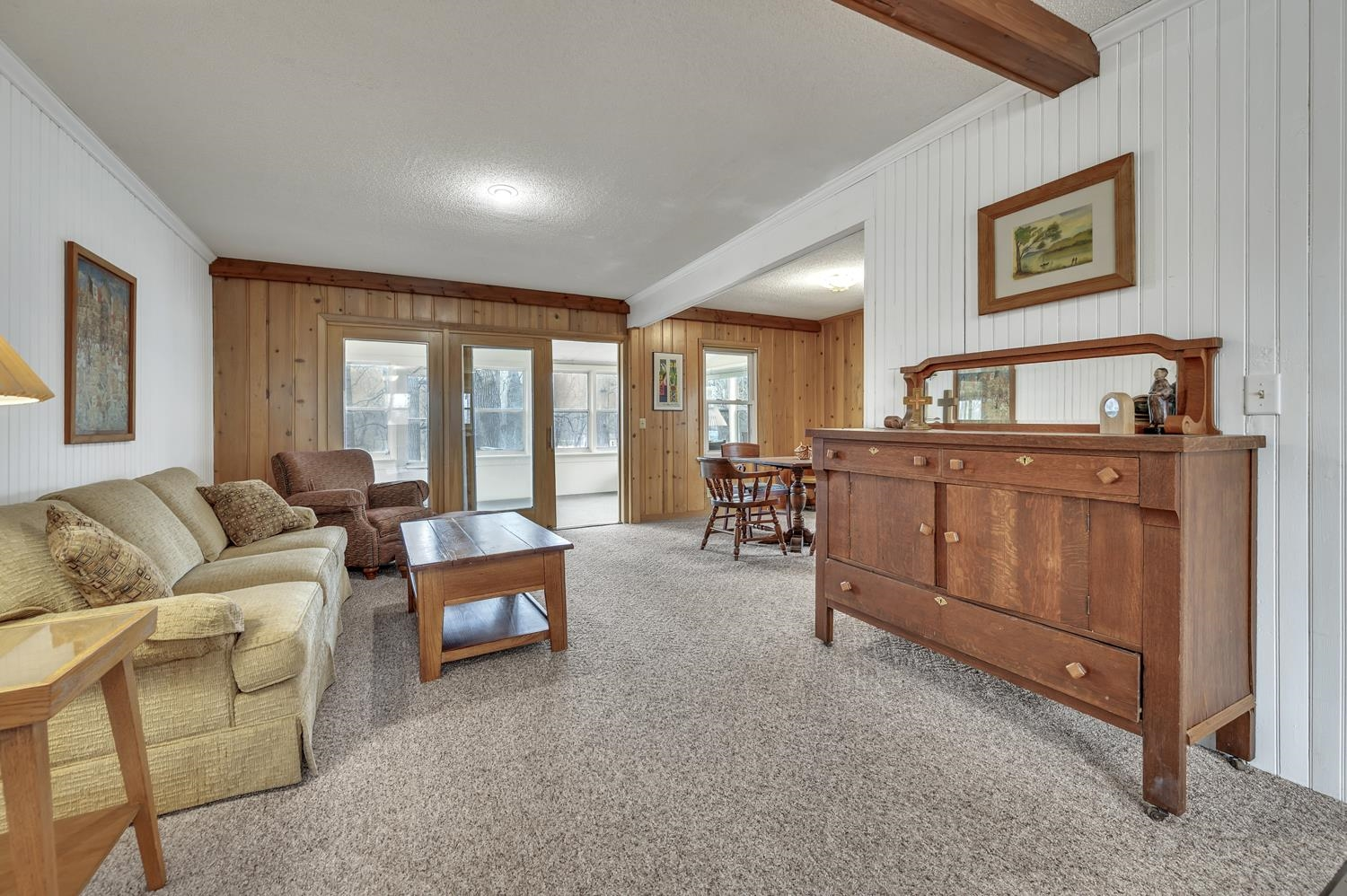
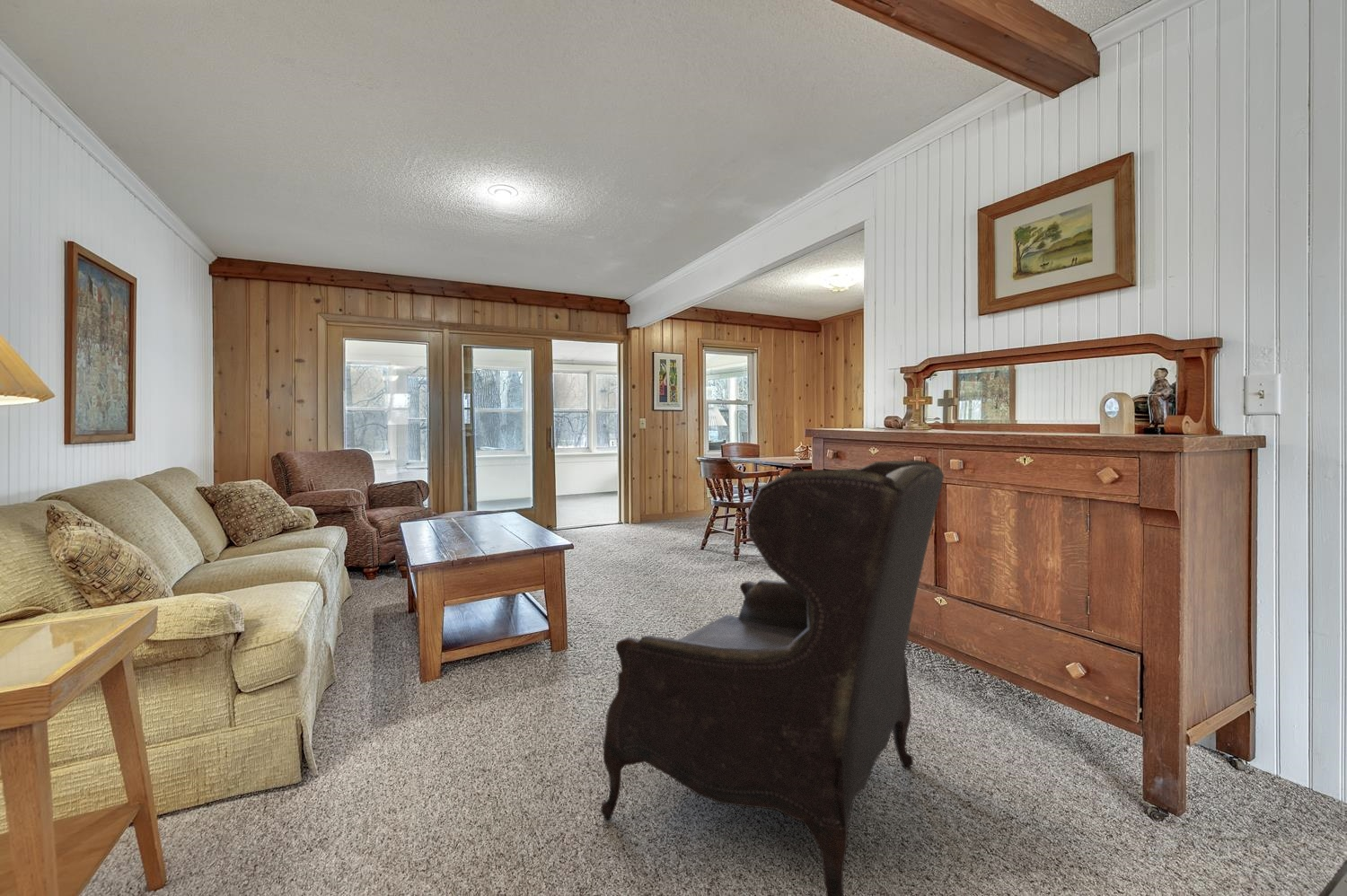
+ armchair [600,459,945,896]
